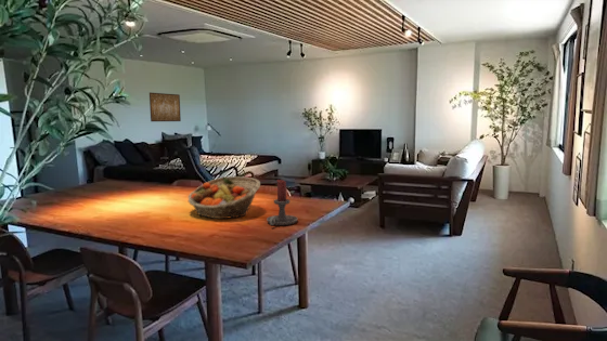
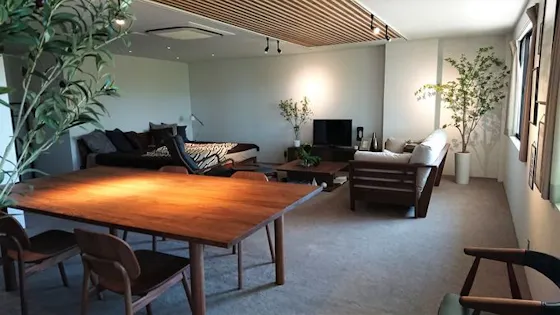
- candle holder [266,179,298,226]
- fruit basket [186,175,261,220]
- wall art [148,92,182,122]
